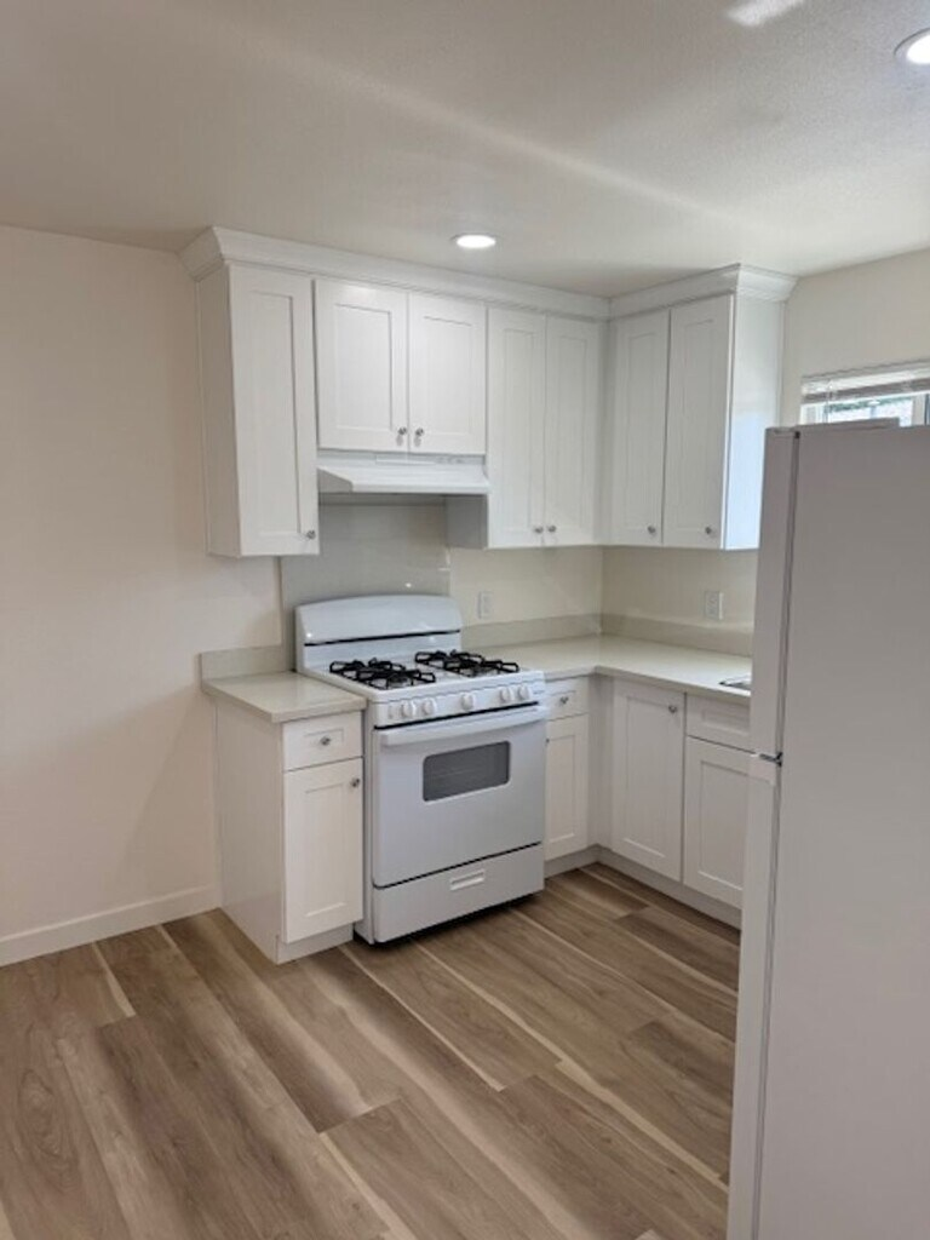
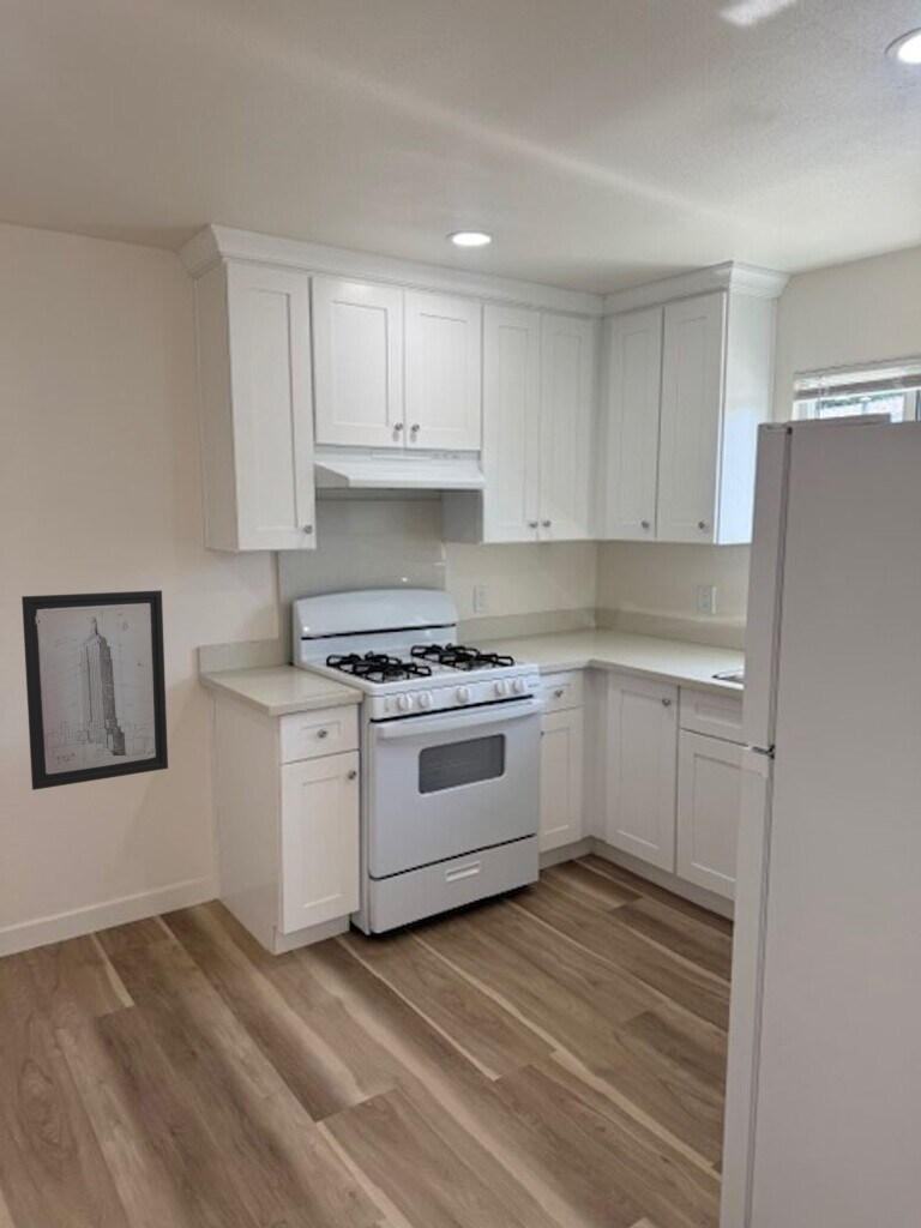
+ wall art [20,589,169,791]
